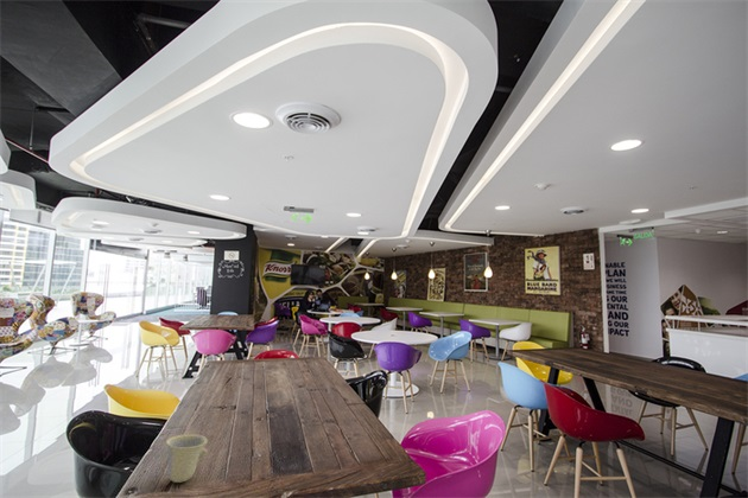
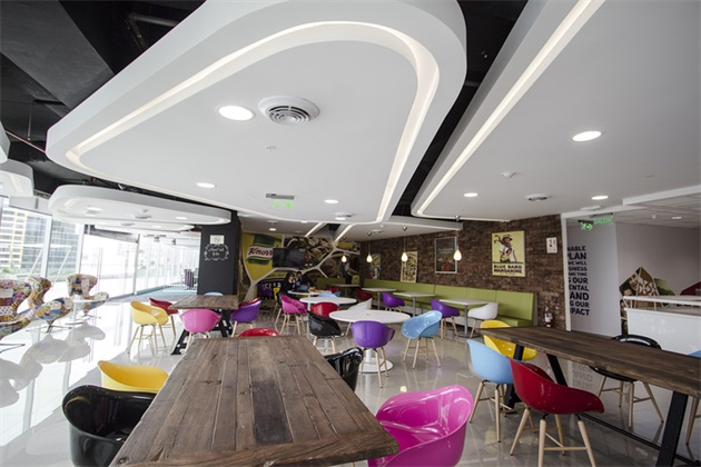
- cup [165,433,209,484]
